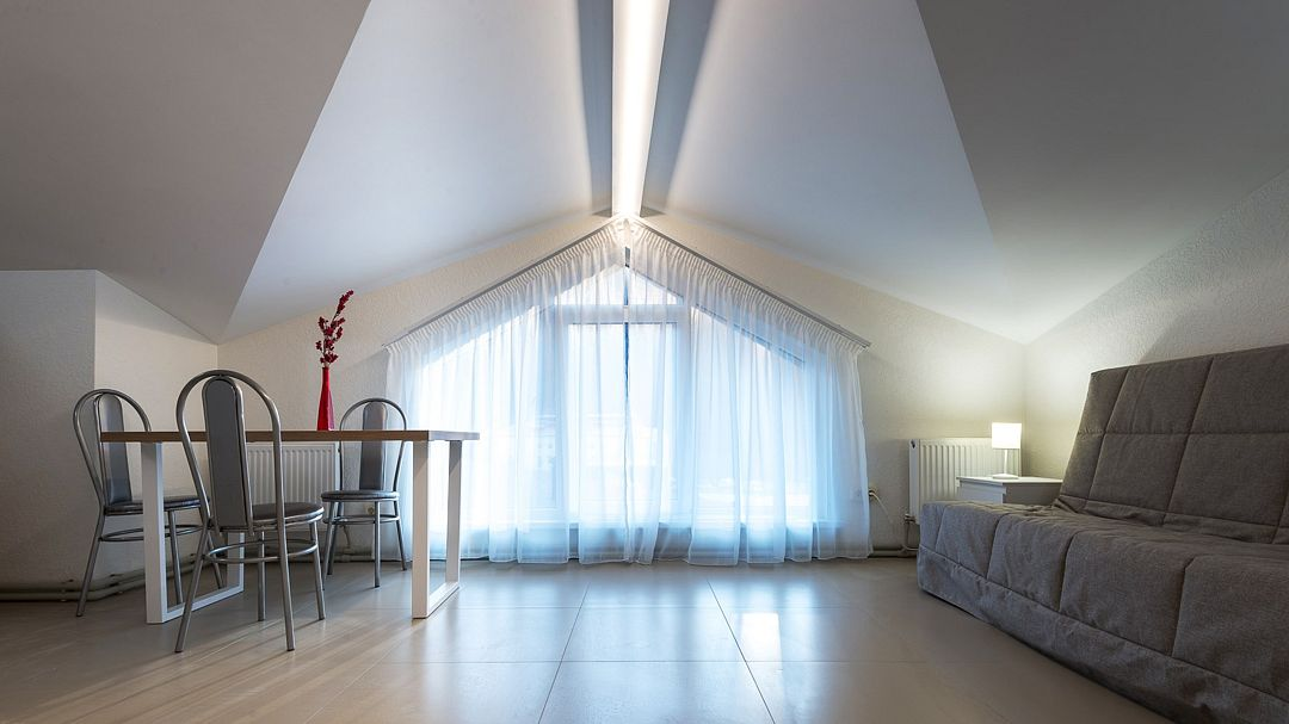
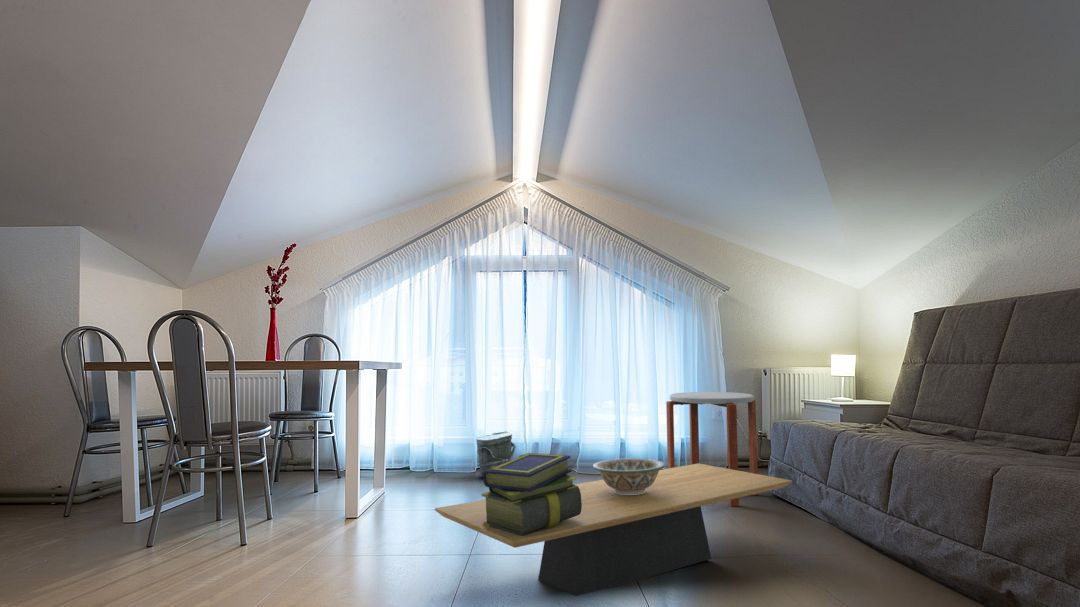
+ stack of books [481,452,582,536]
+ bag [475,430,517,478]
+ decorative bowl [592,457,666,495]
+ side table [665,391,759,507]
+ coffee table [434,463,793,597]
